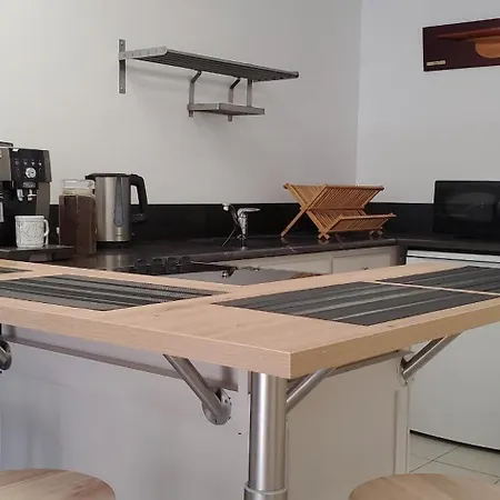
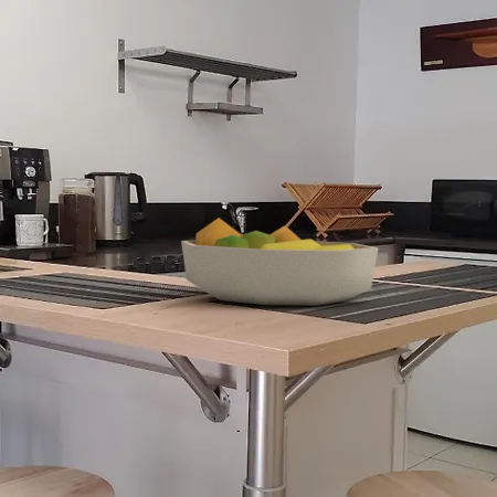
+ fruit bowl [180,216,380,307]
